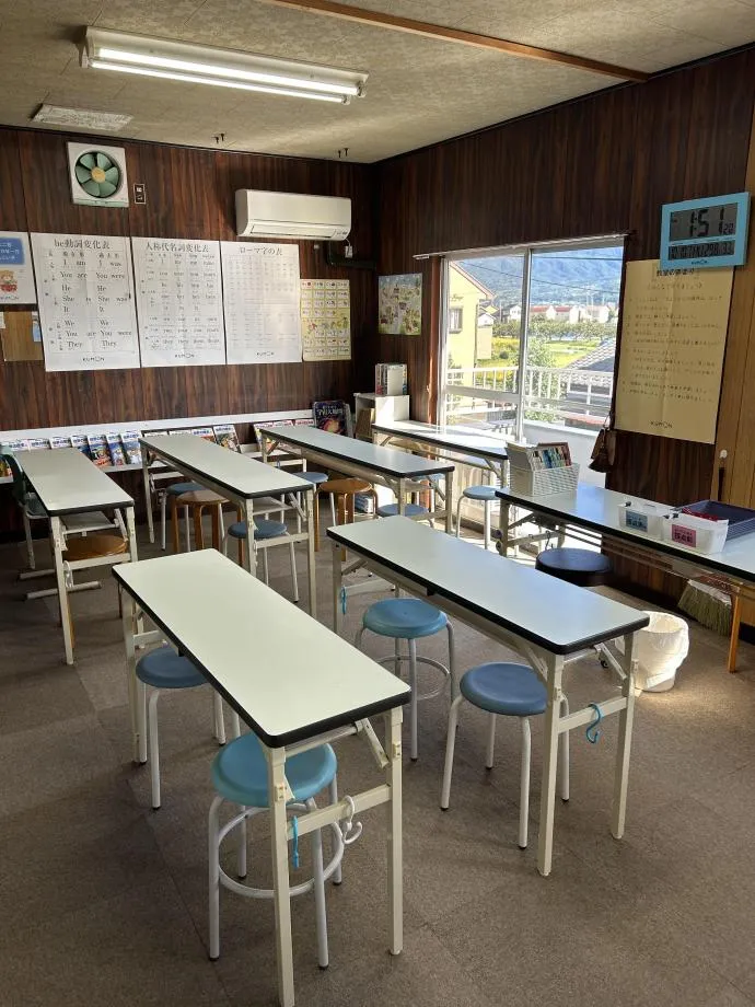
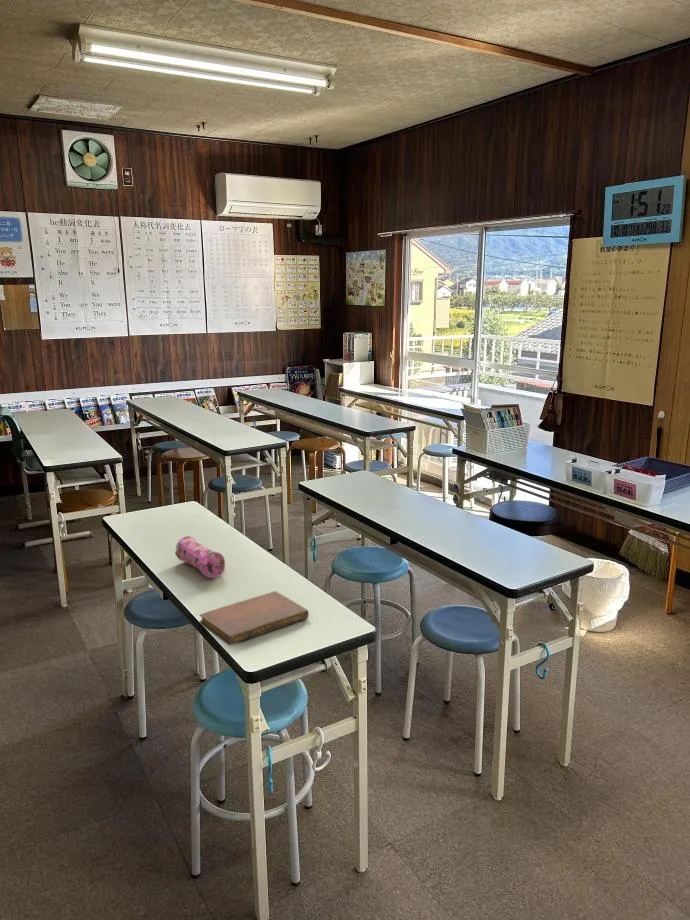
+ pencil case [174,535,226,579]
+ notebook [199,590,310,646]
